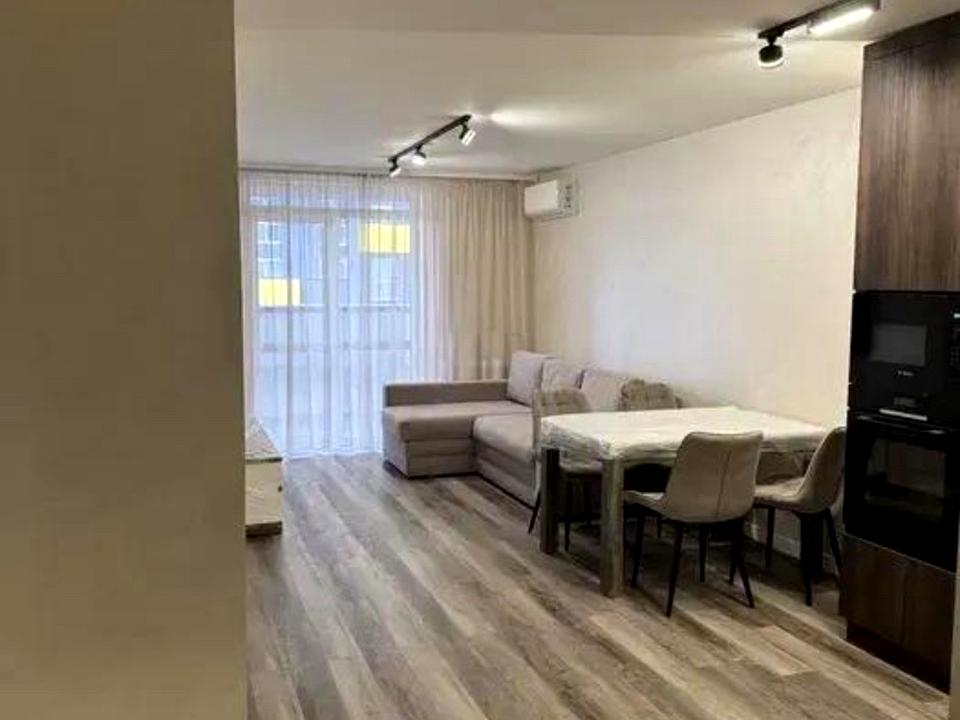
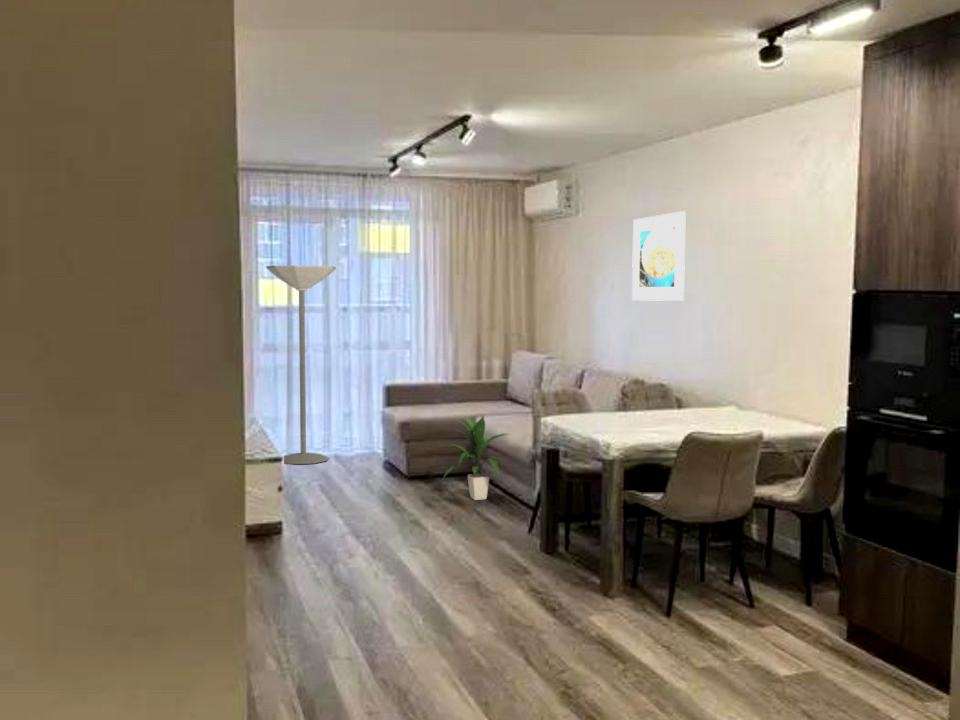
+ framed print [631,210,687,302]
+ floor lamp [265,264,337,465]
+ indoor plant [441,414,514,501]
